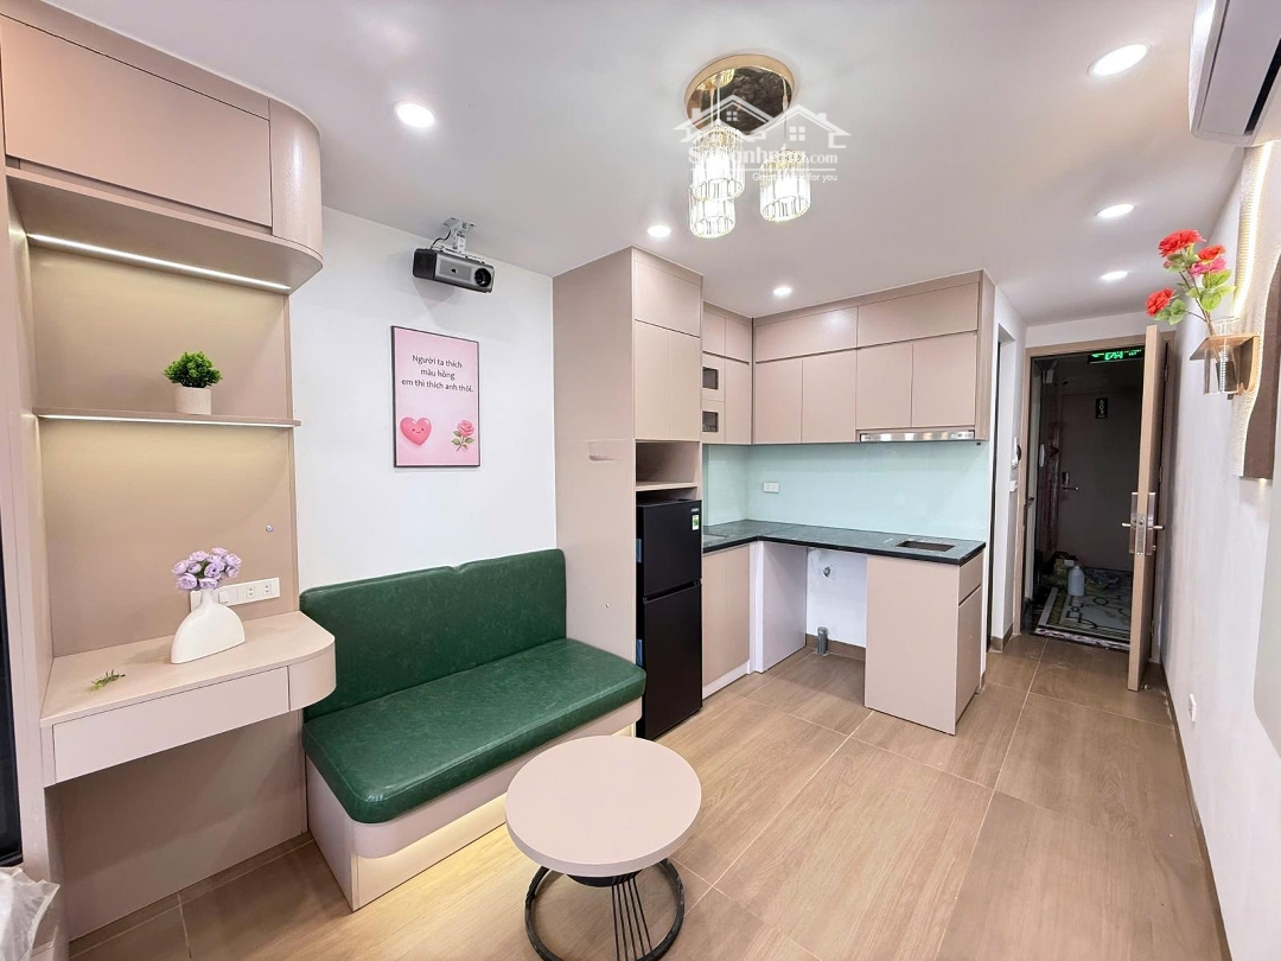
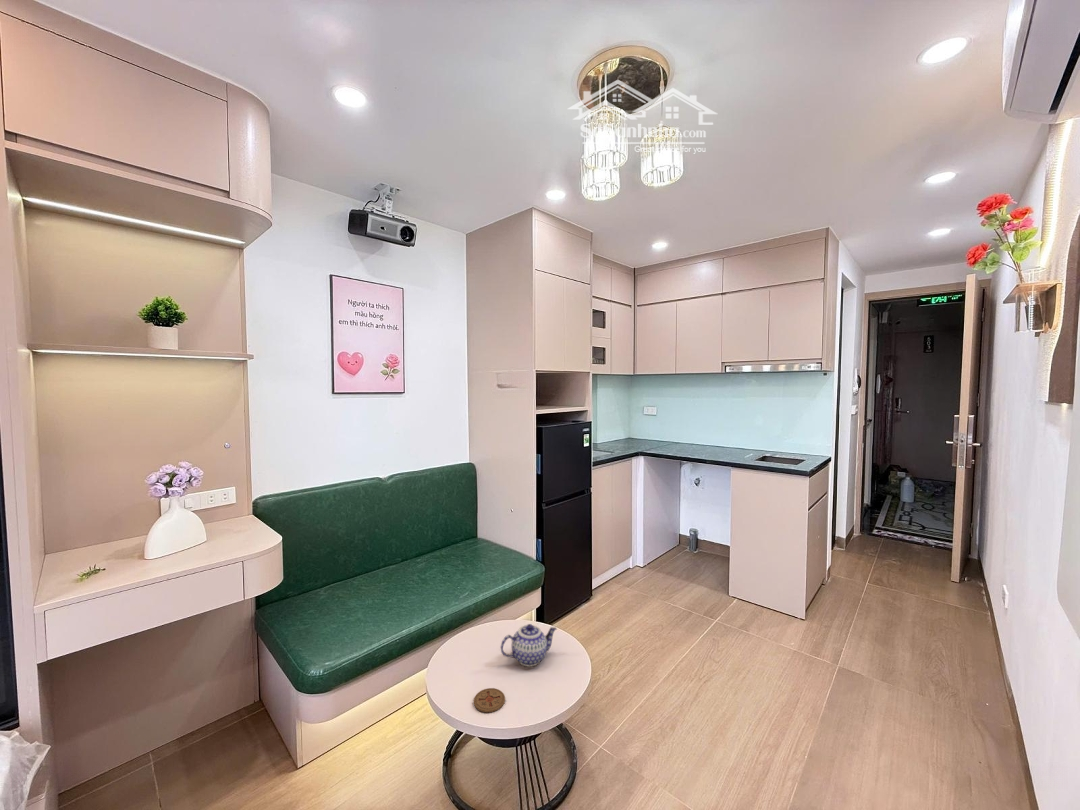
+ coaster [473,687,506,713]
+ teapot [500,623,558,668]
